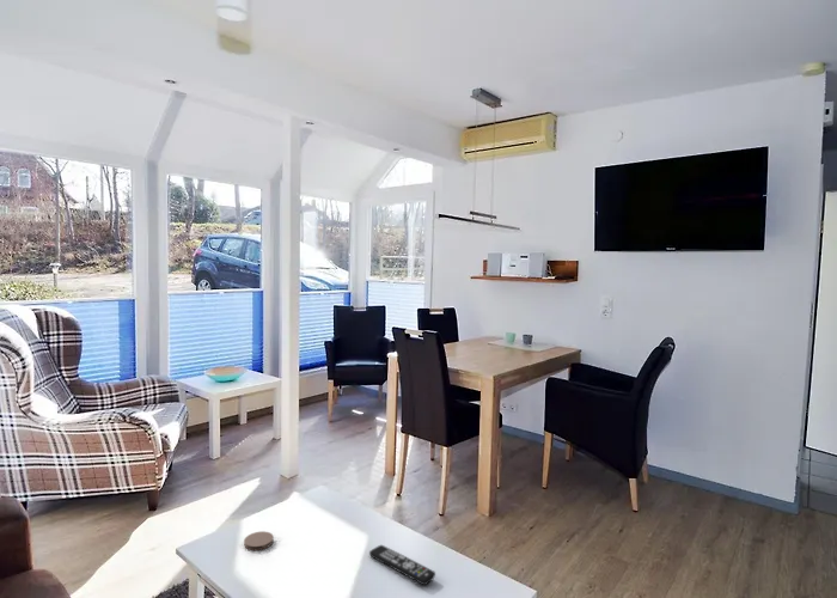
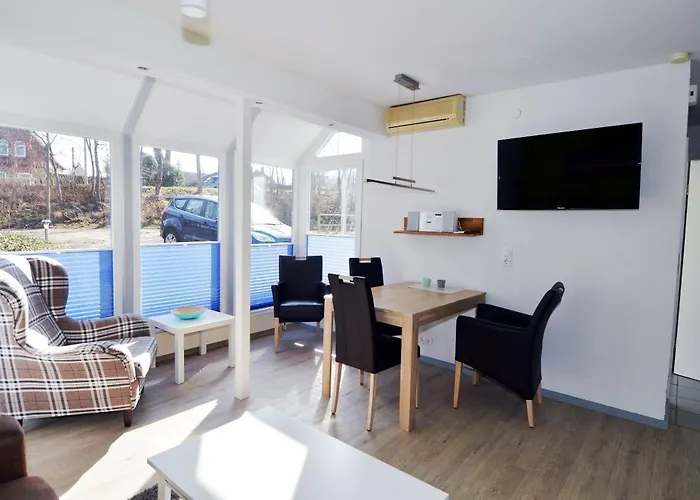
- remote control [368,544,436,586]
- coaster [243,530,275,551]
